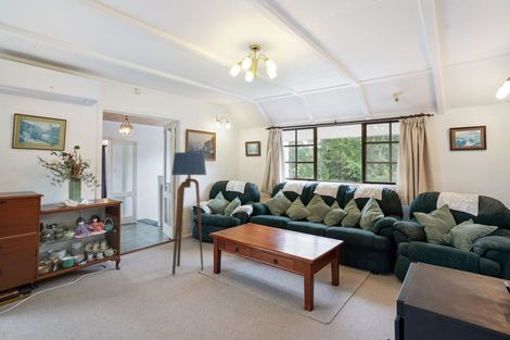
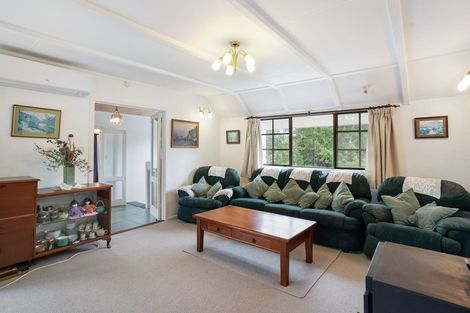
- floor lamp [170,151,207,276]
